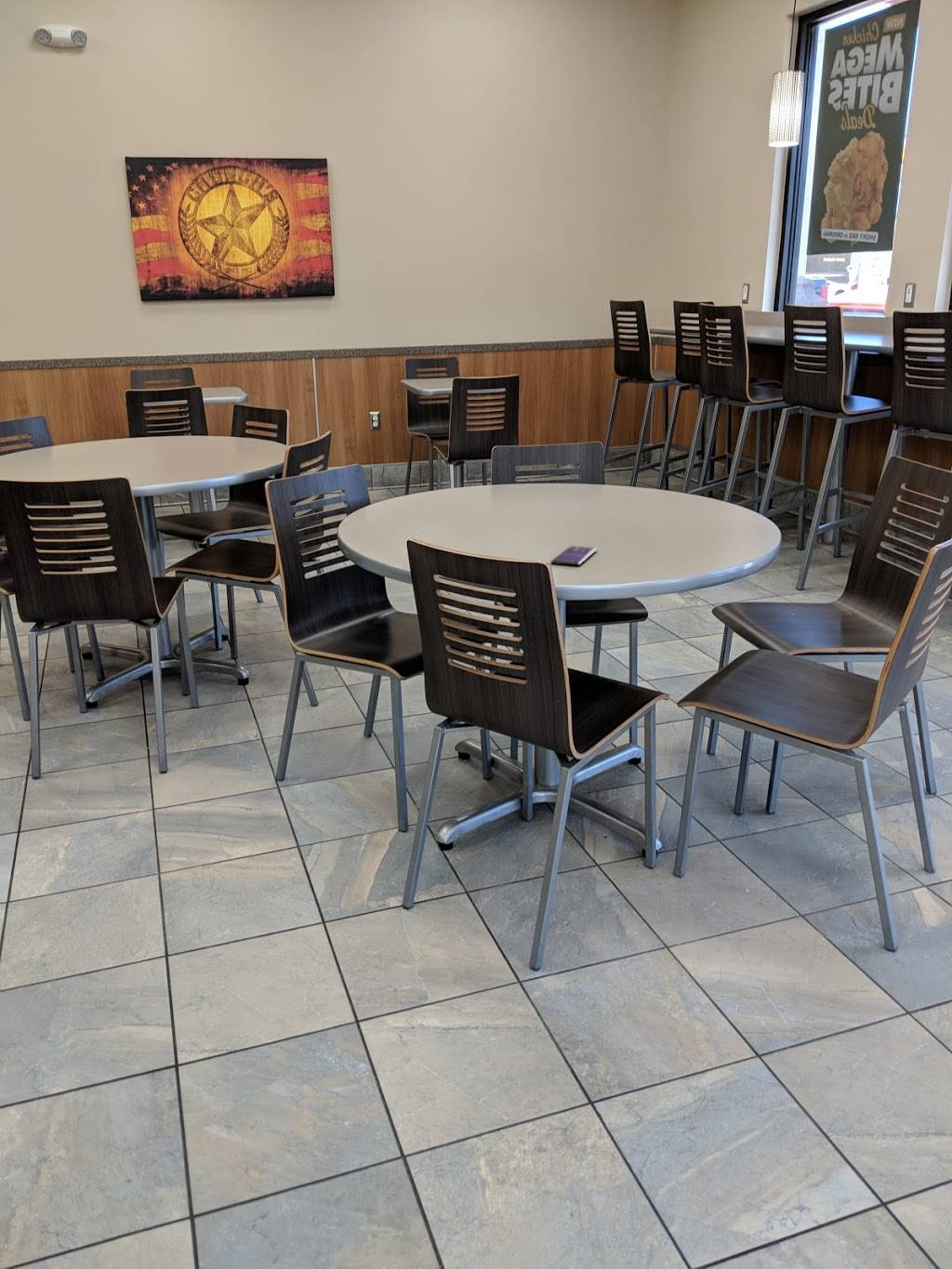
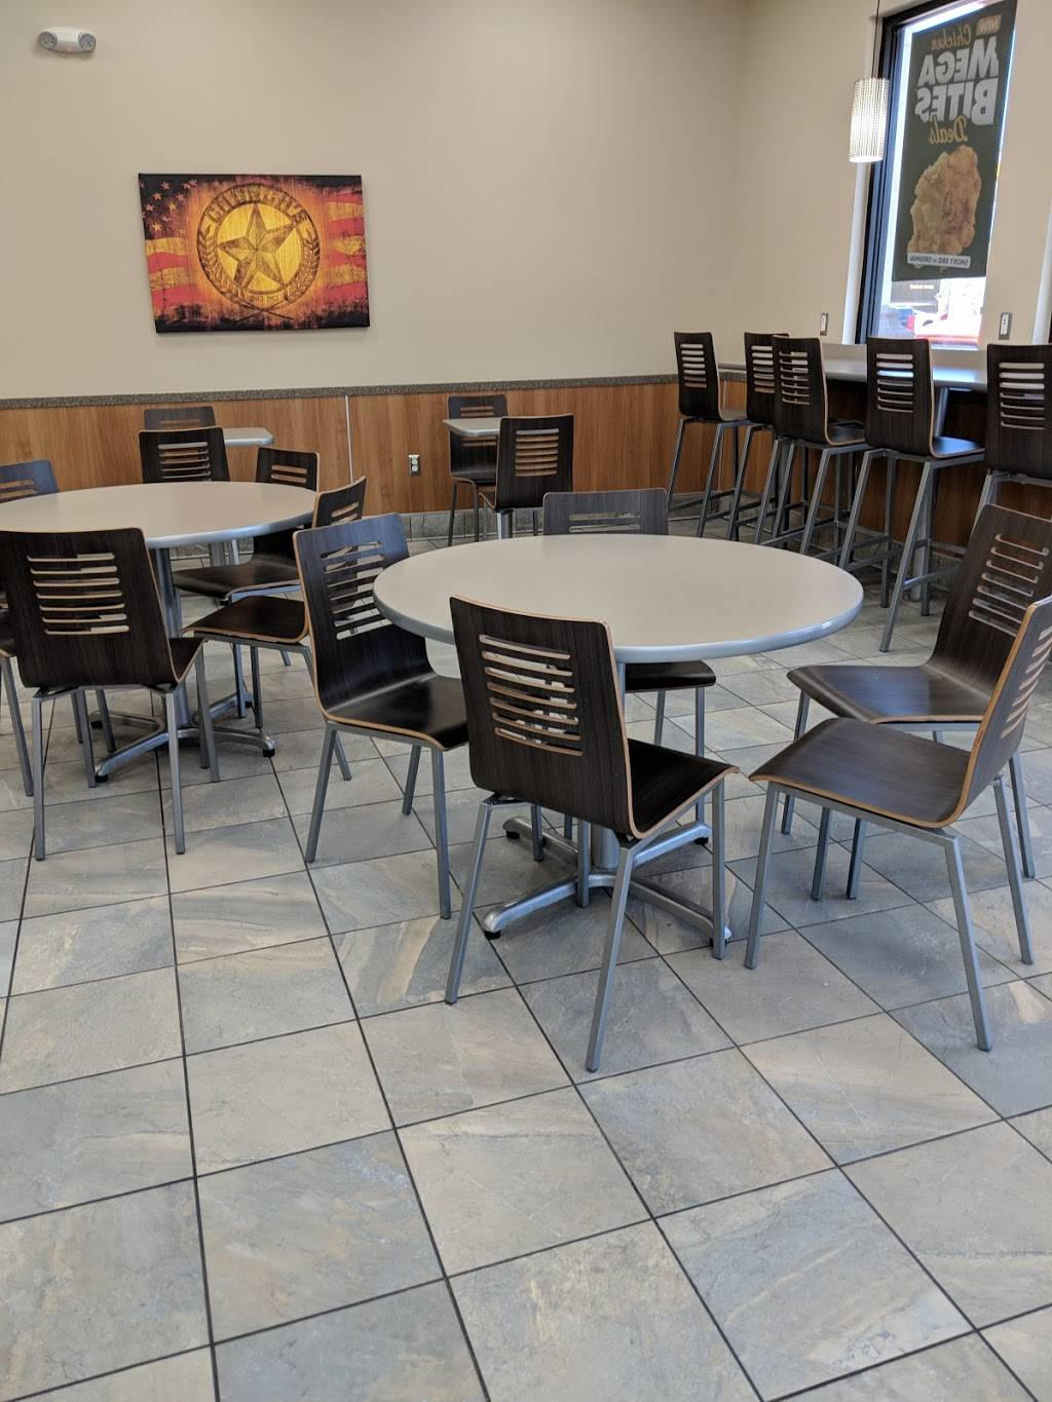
- smartphone [549,545,598,566]
